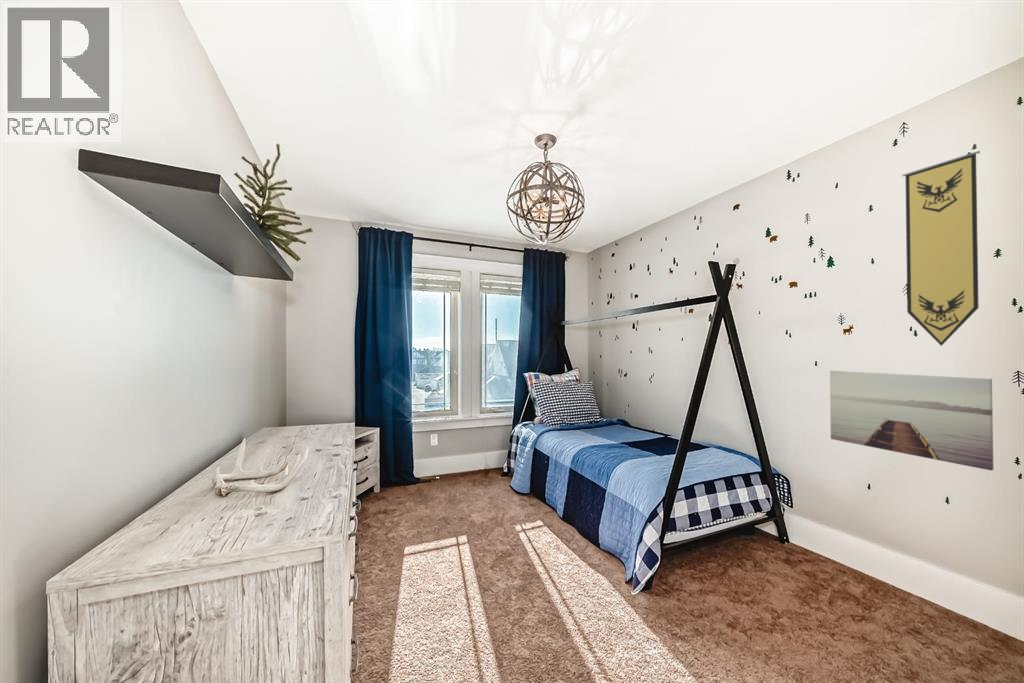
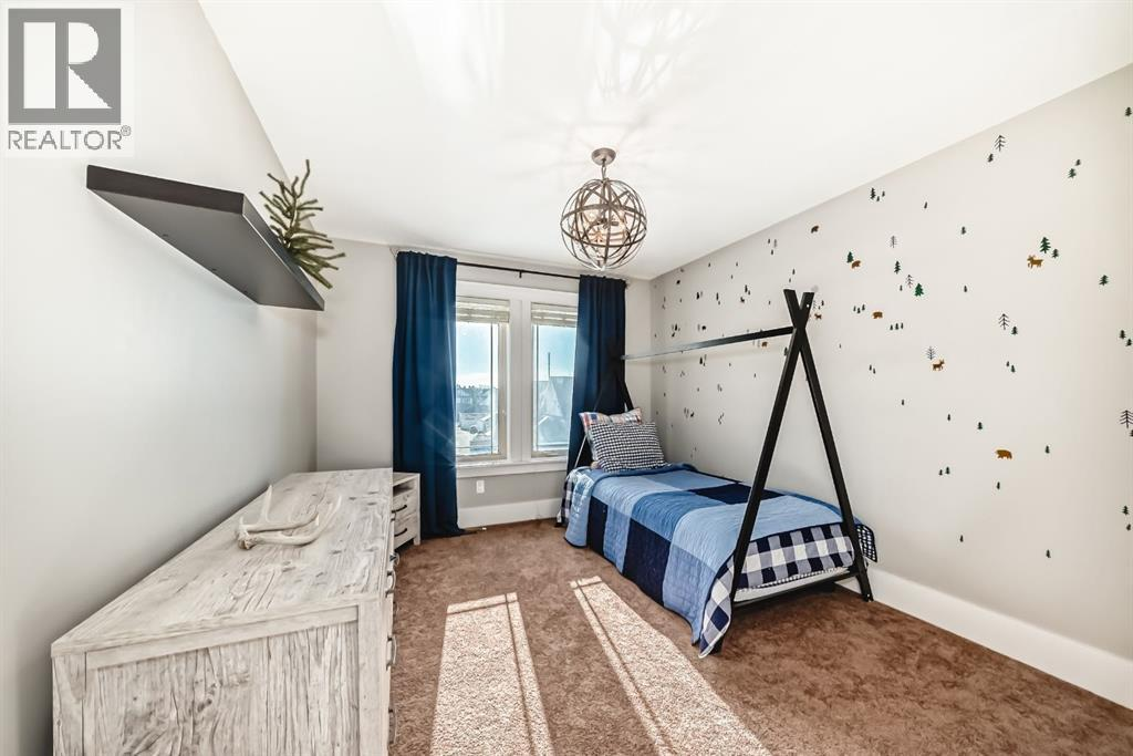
- pennant [901,150,981,347]
- wall art [829,370,994,471]
